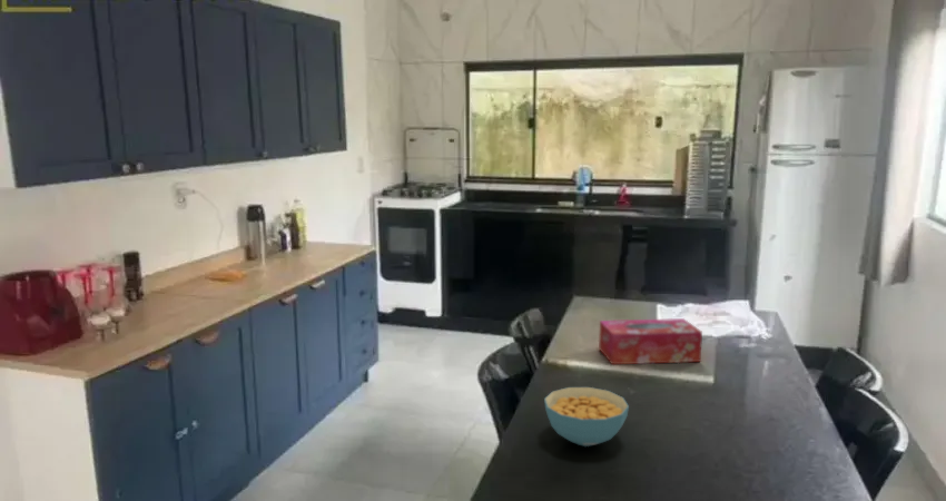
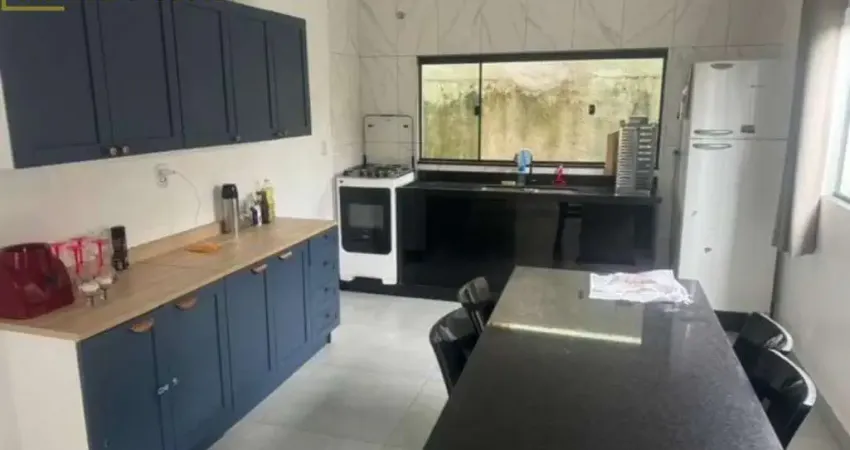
- tissue box [598,317,703,365]
- cereal bowl [543,386,630,448]
